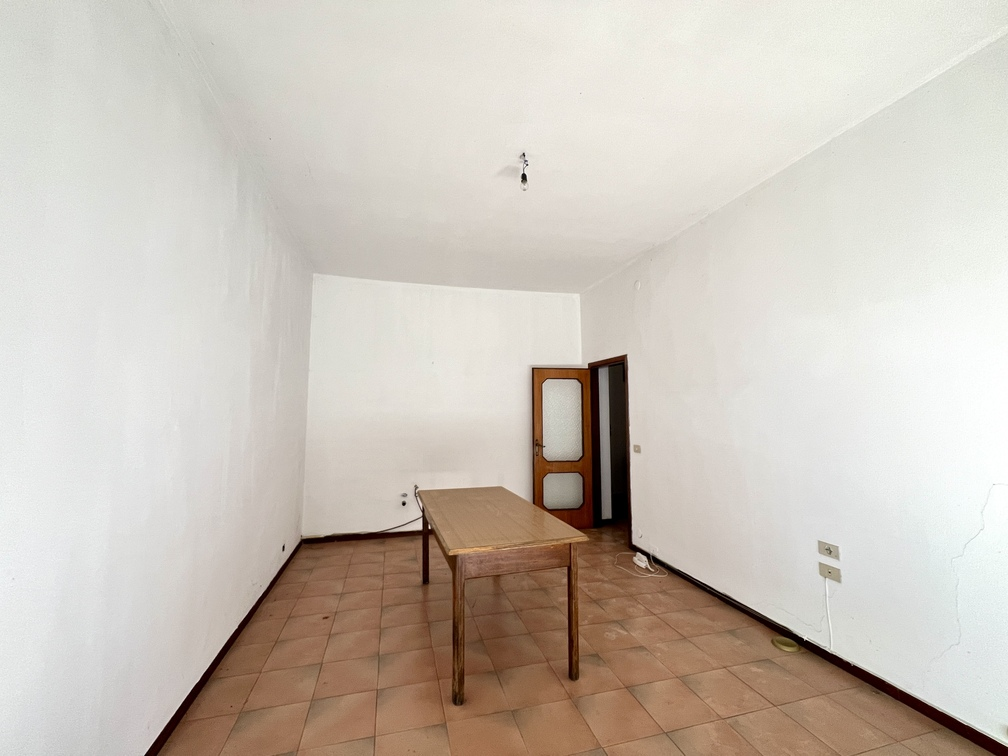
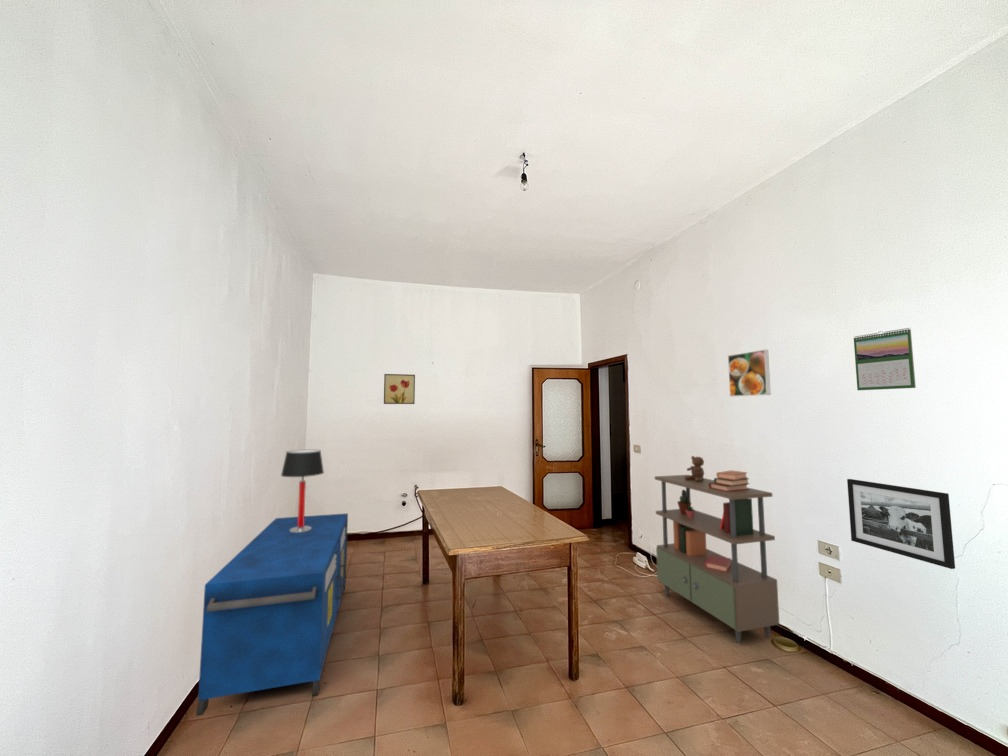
+ calendar [853,327,917,391]
+ storage cabinet [195,512,349,717]
+ shelving unit [654,455,780,645]
+ picture frame [846,478,956,570]
+ table lamp [280,449,325,532]
+ wall art [383,373,416,405]
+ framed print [727,349,772,397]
